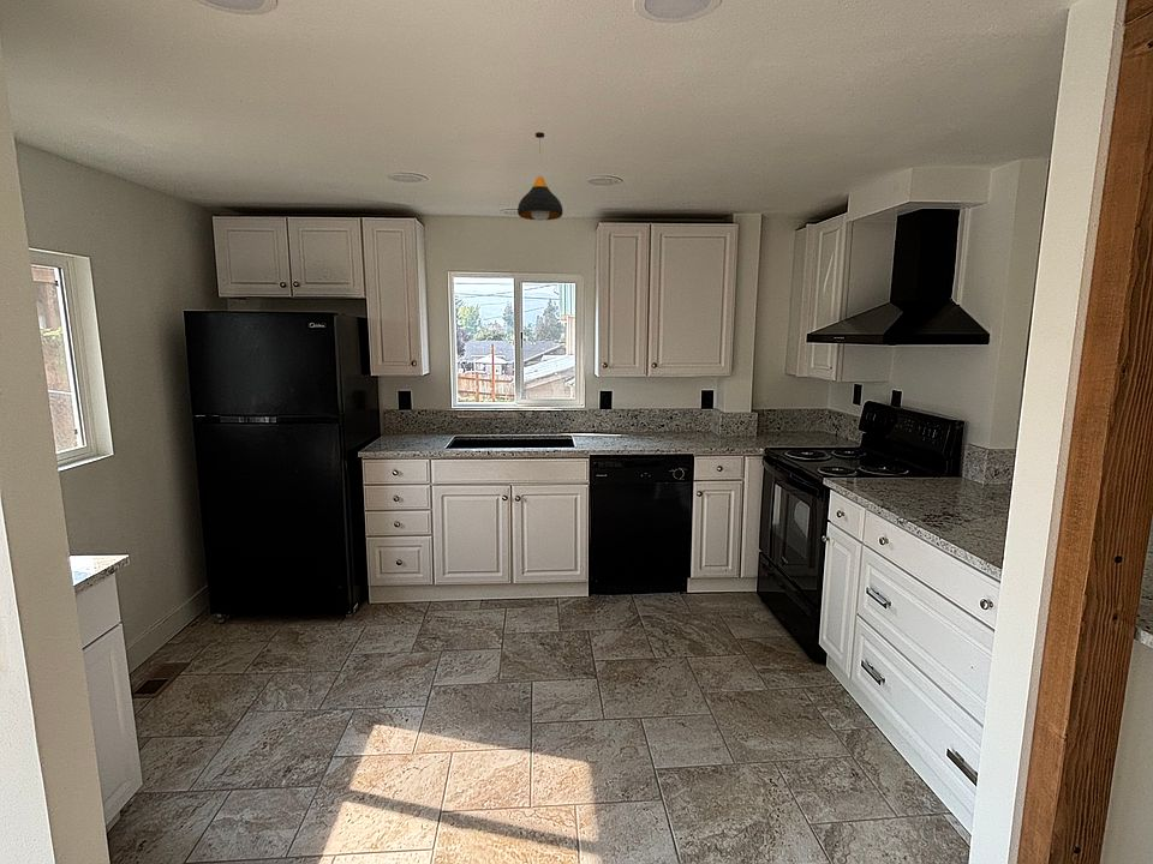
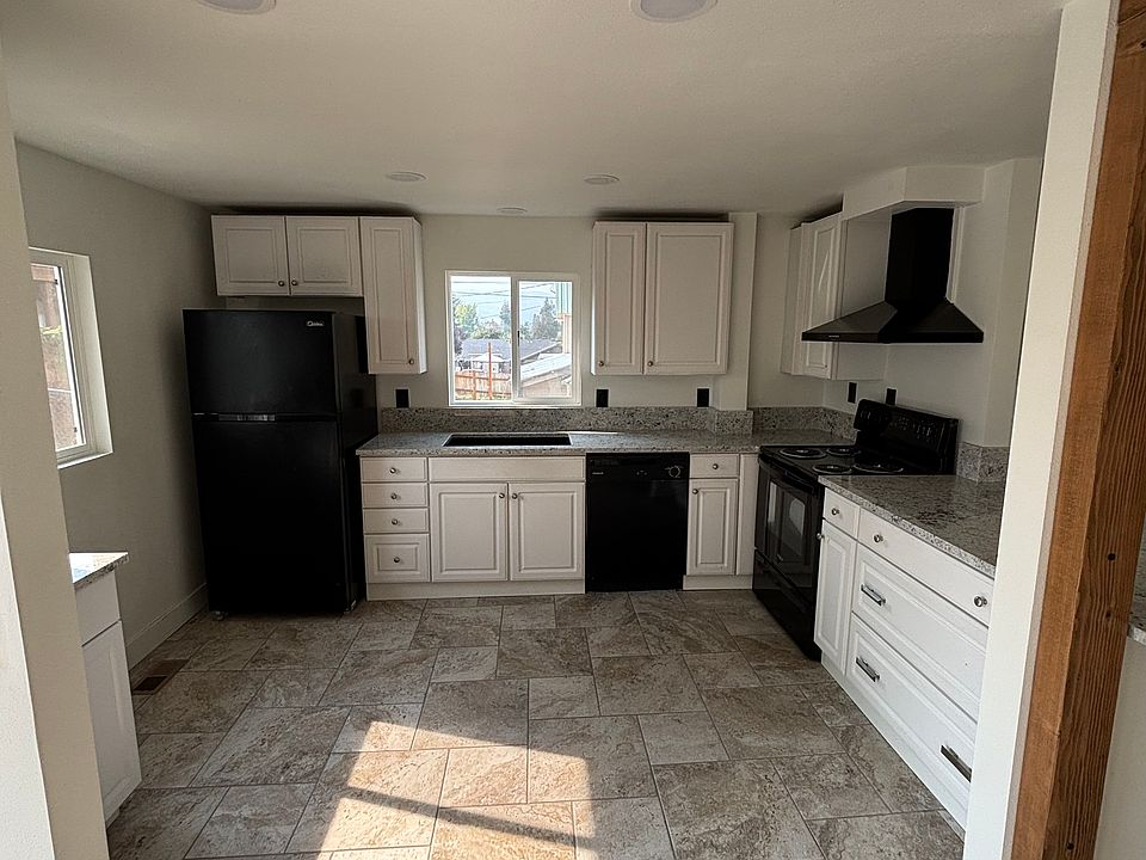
- pendant light [516,131,563,222]
